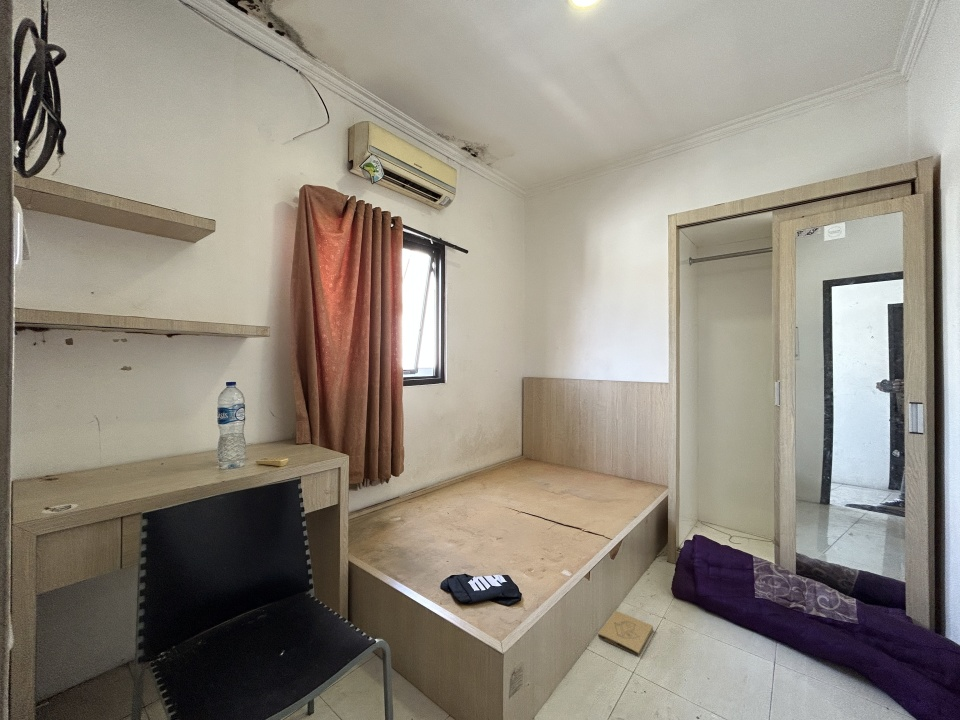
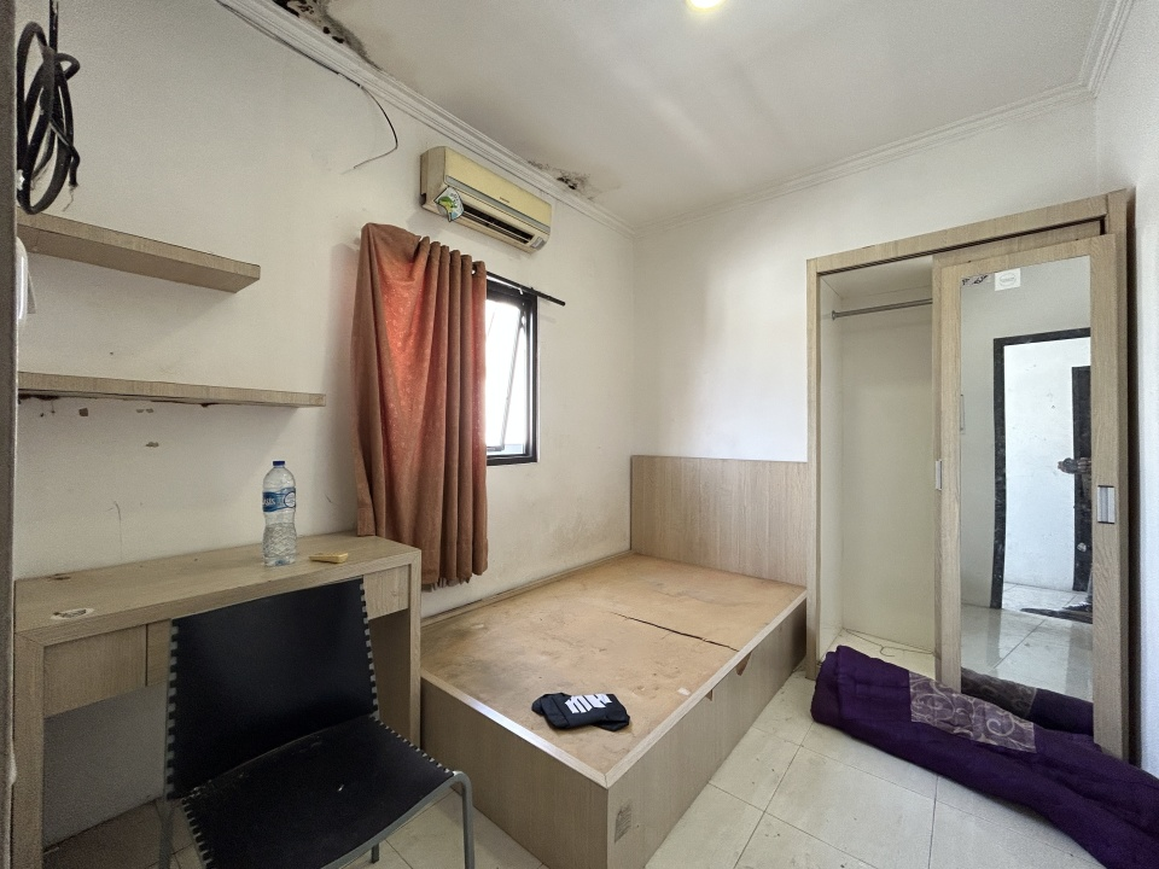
- box [597,610,654,657]
